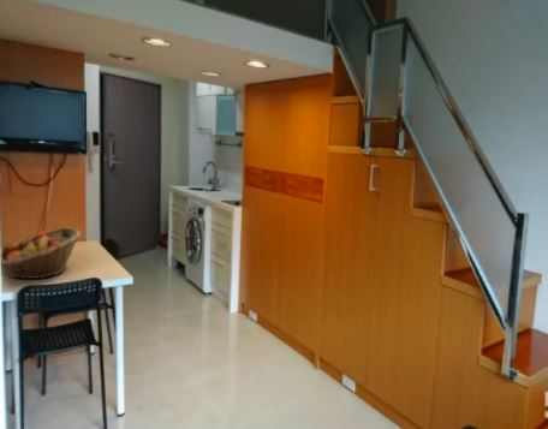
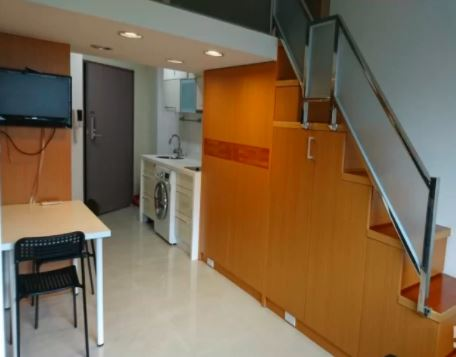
- fruit basket [0,227,83,280]
